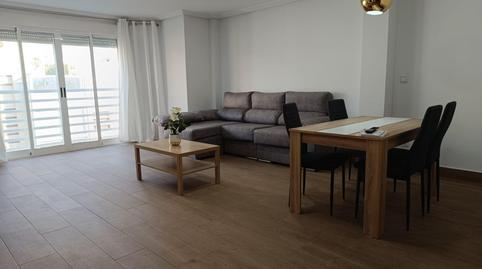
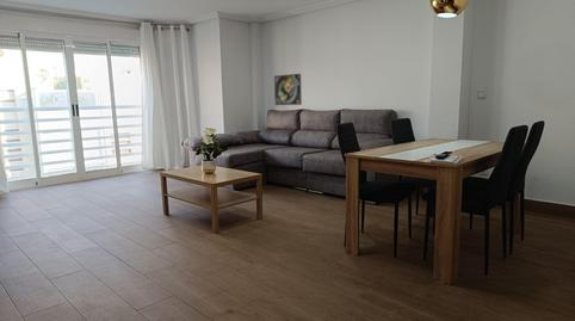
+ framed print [273,73,303,106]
